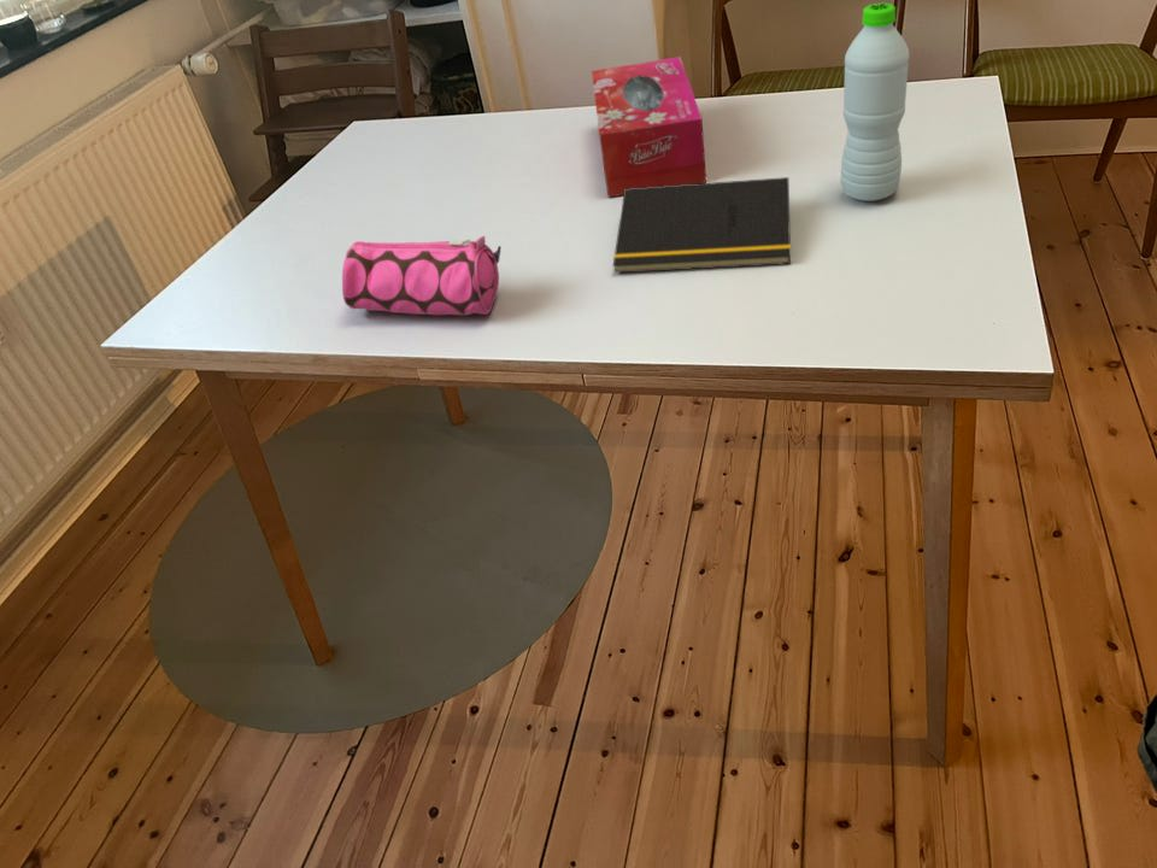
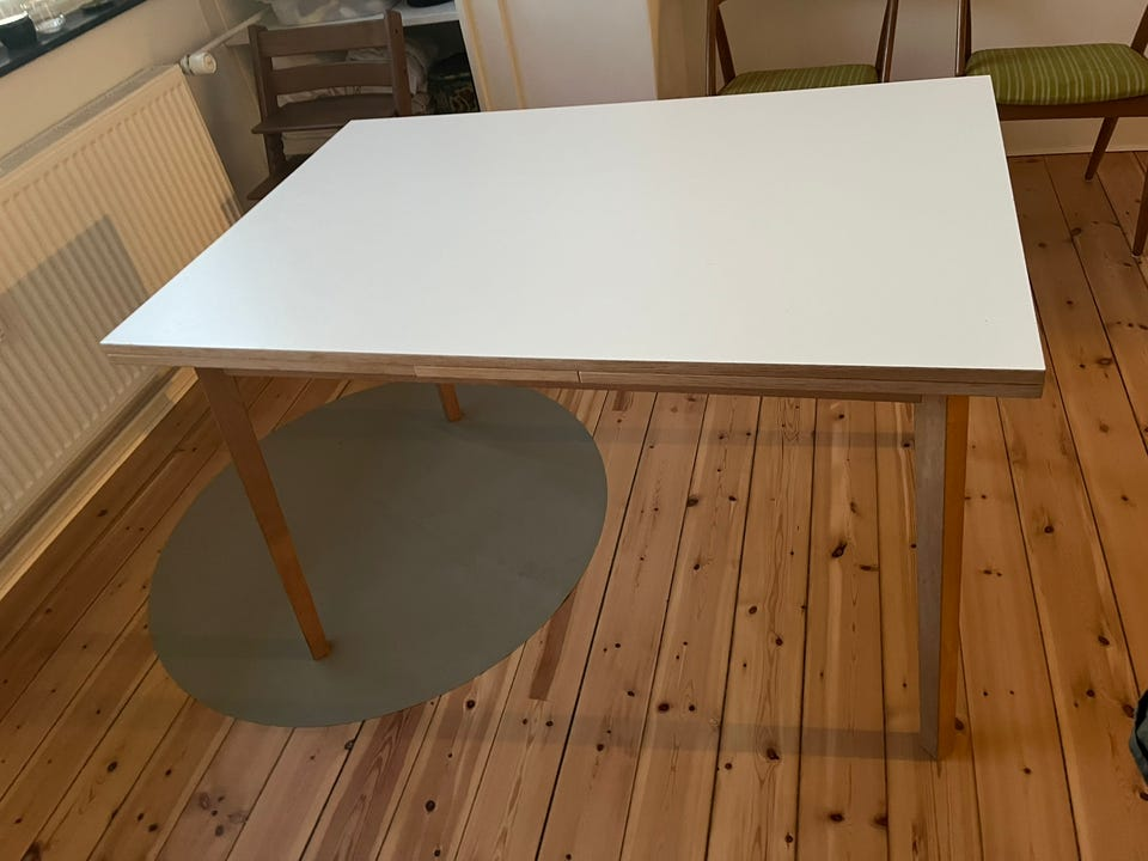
- tissue box [591,55,707,199]
- notepad [612,176,792,275]
- water bottle [840,2,910,203]
- pencil case [341,235,503,316]
